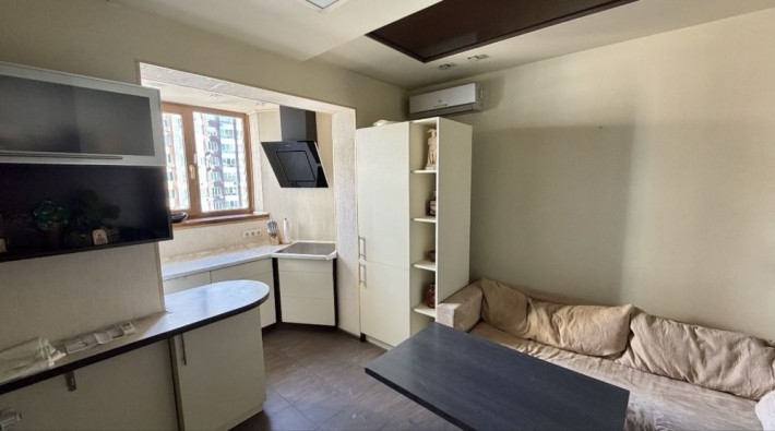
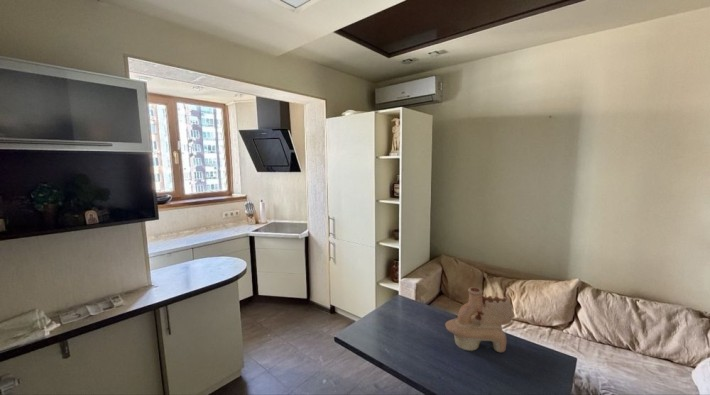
+ decorative vase [444,286,516,353]
